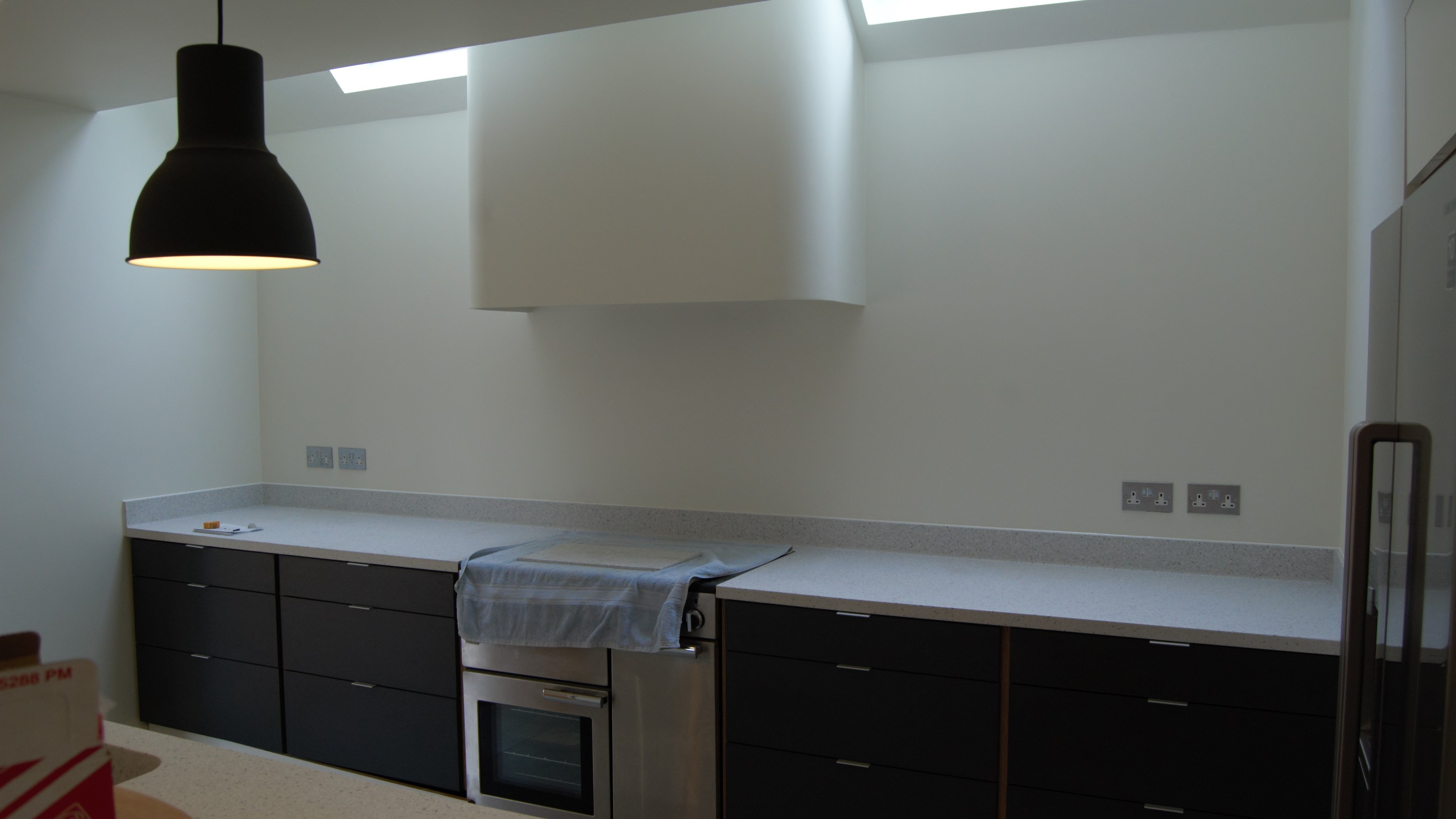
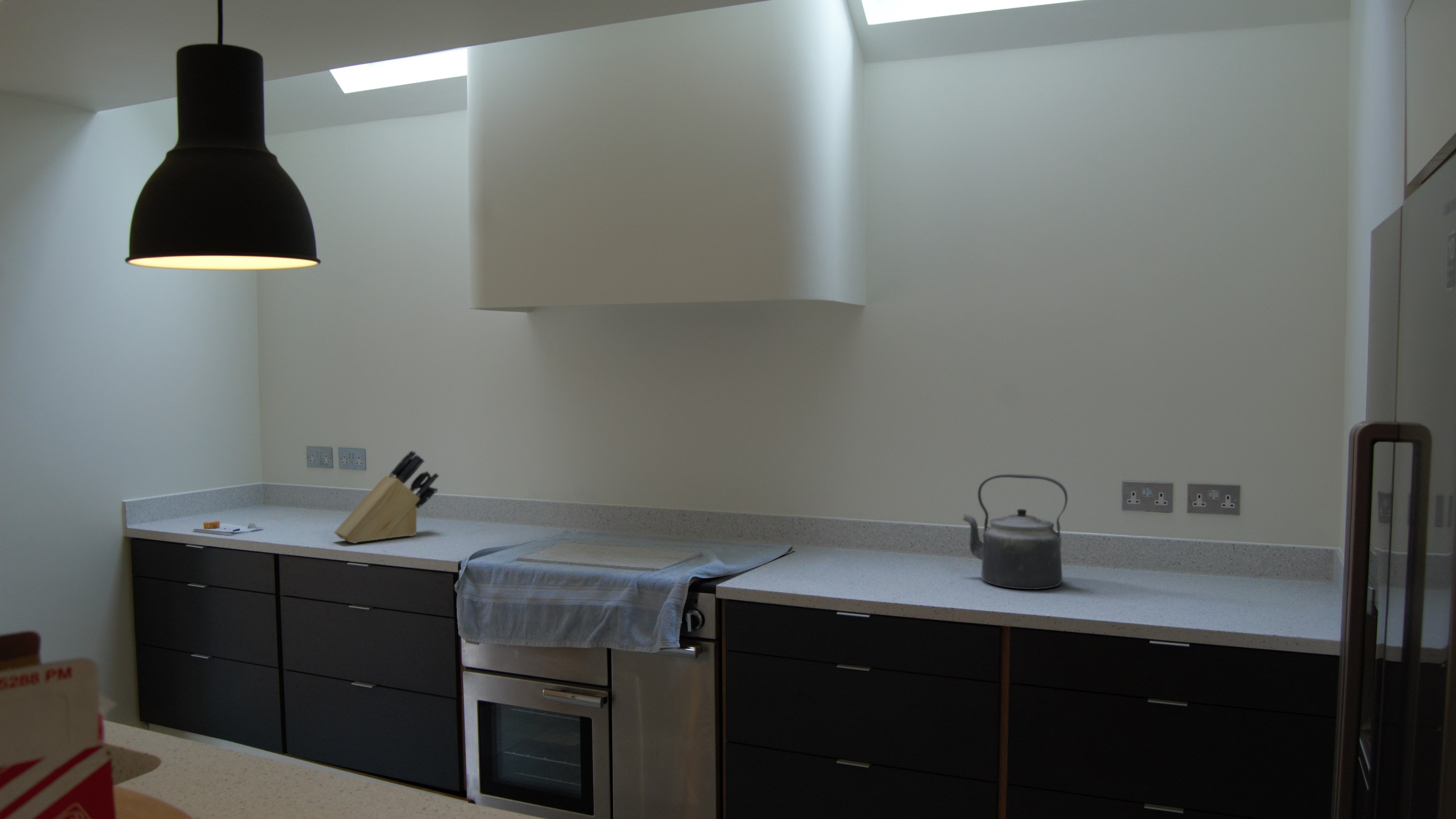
+ kettle [962,474,1068,590]
+ knife block [334,449,439,544]
